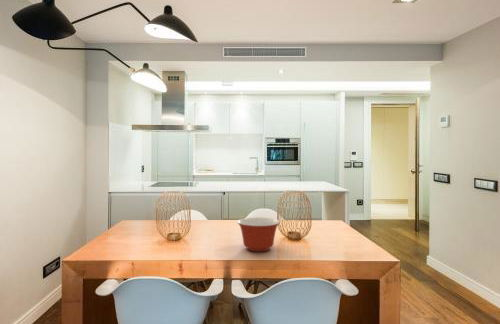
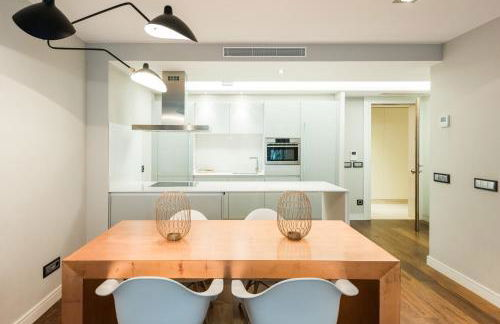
- mixing bowl [236,216,281,253]
